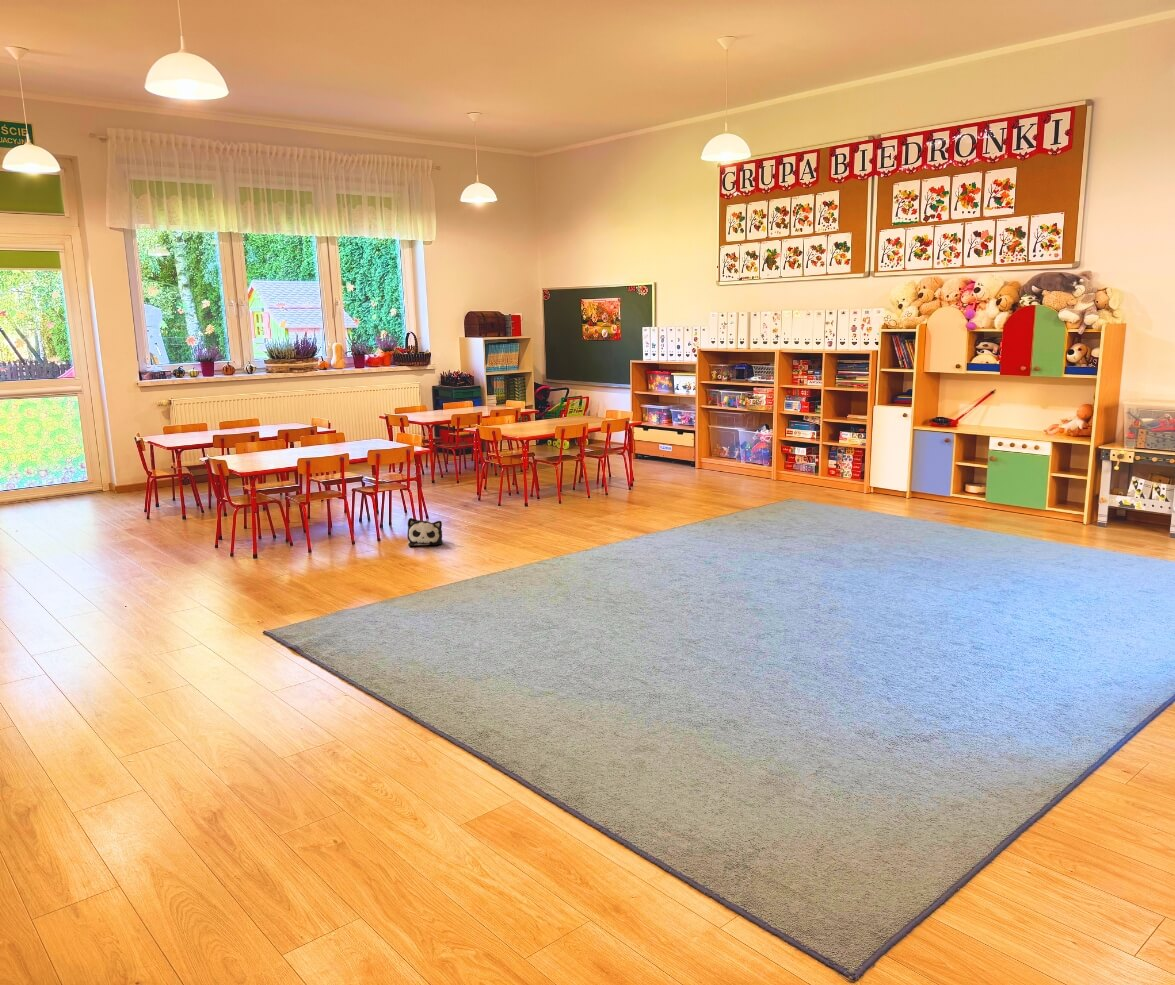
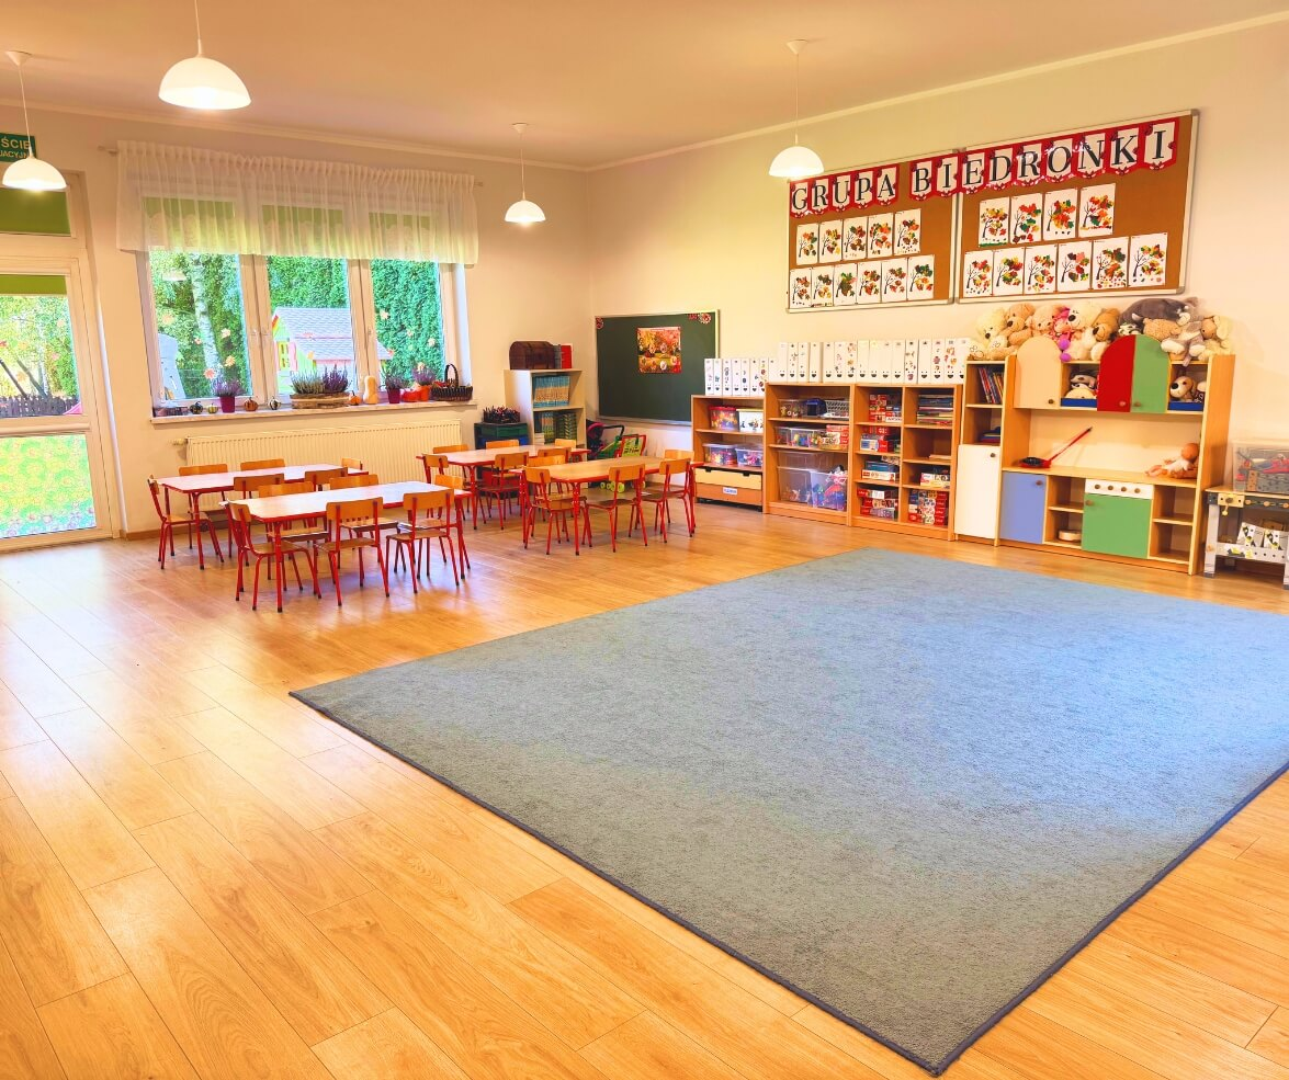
- plush toy [406,517,443,547]
